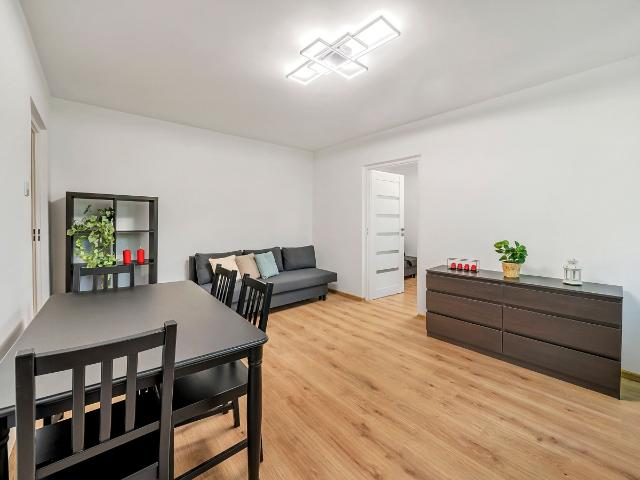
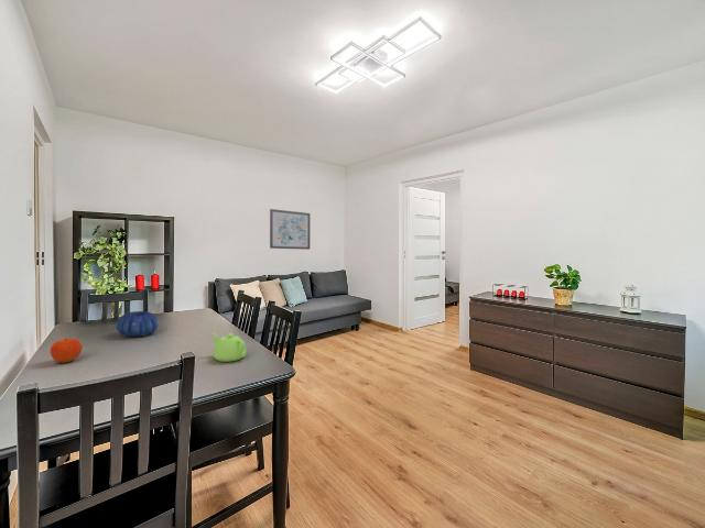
+ wall art [269,208,312,251]
+ fruit [50,338,83,364]
+ decorative bowl [116,310,160,338]
+ teapot [210,331,248,363]
